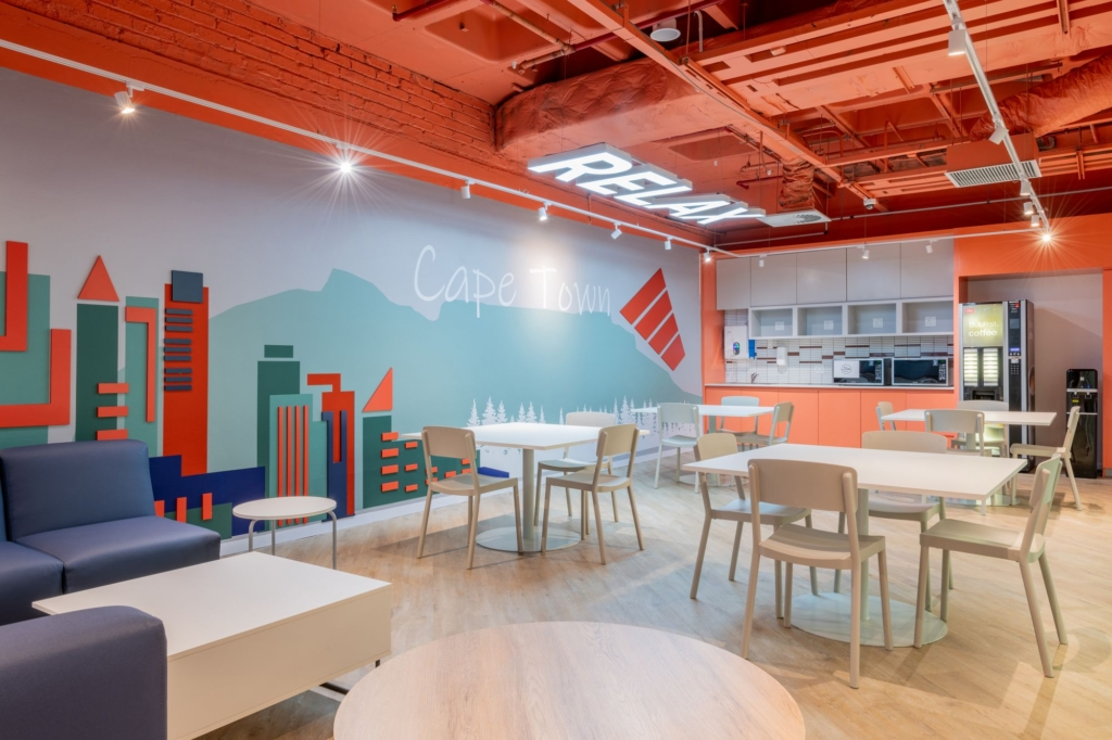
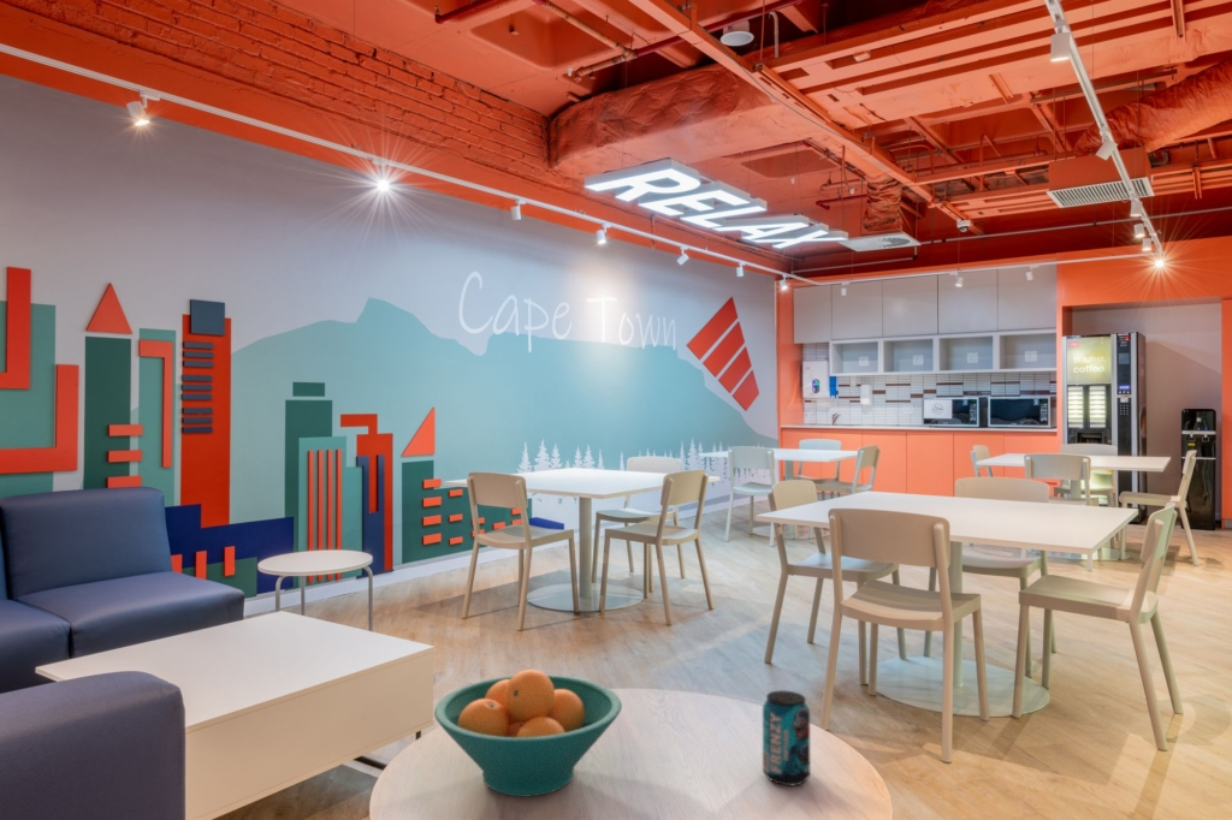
+ fruit bowl [433,669,623,797]
+ beverage can [762,689,811,786]
